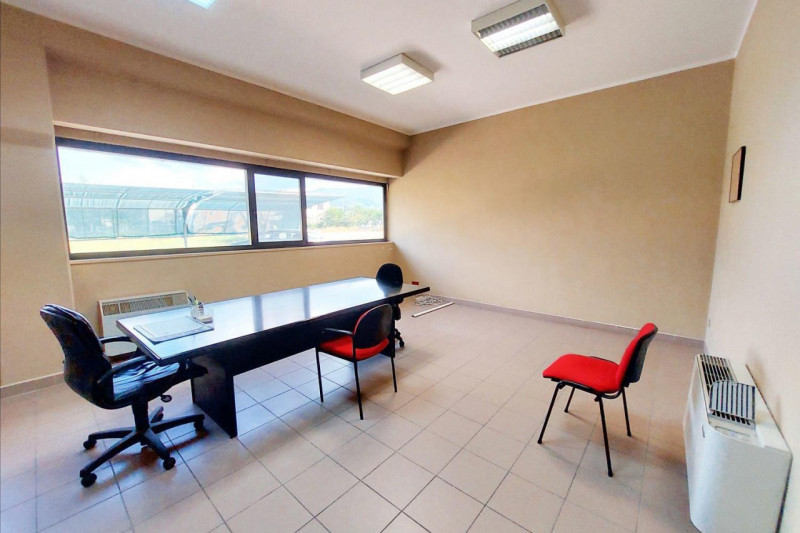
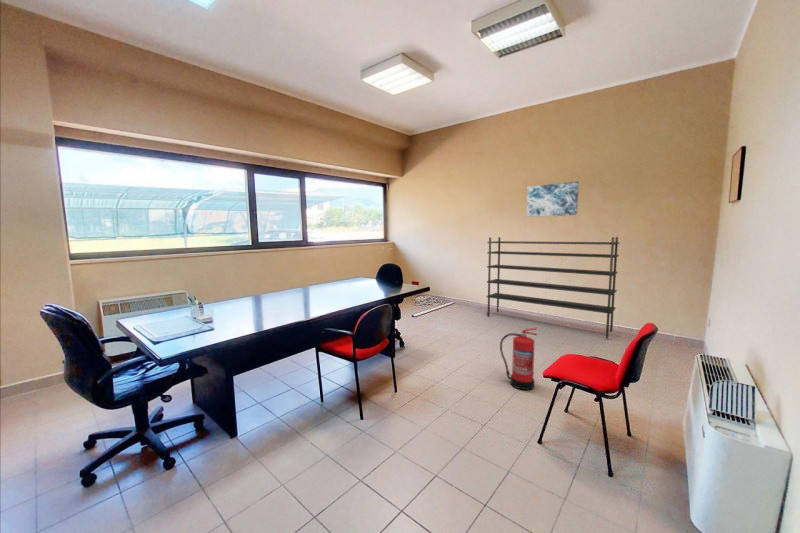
+ wall art [525,180,580,218]
+ fire extinguisher [499,327,538,391]
+ shelving unit [485,236,621,339]
